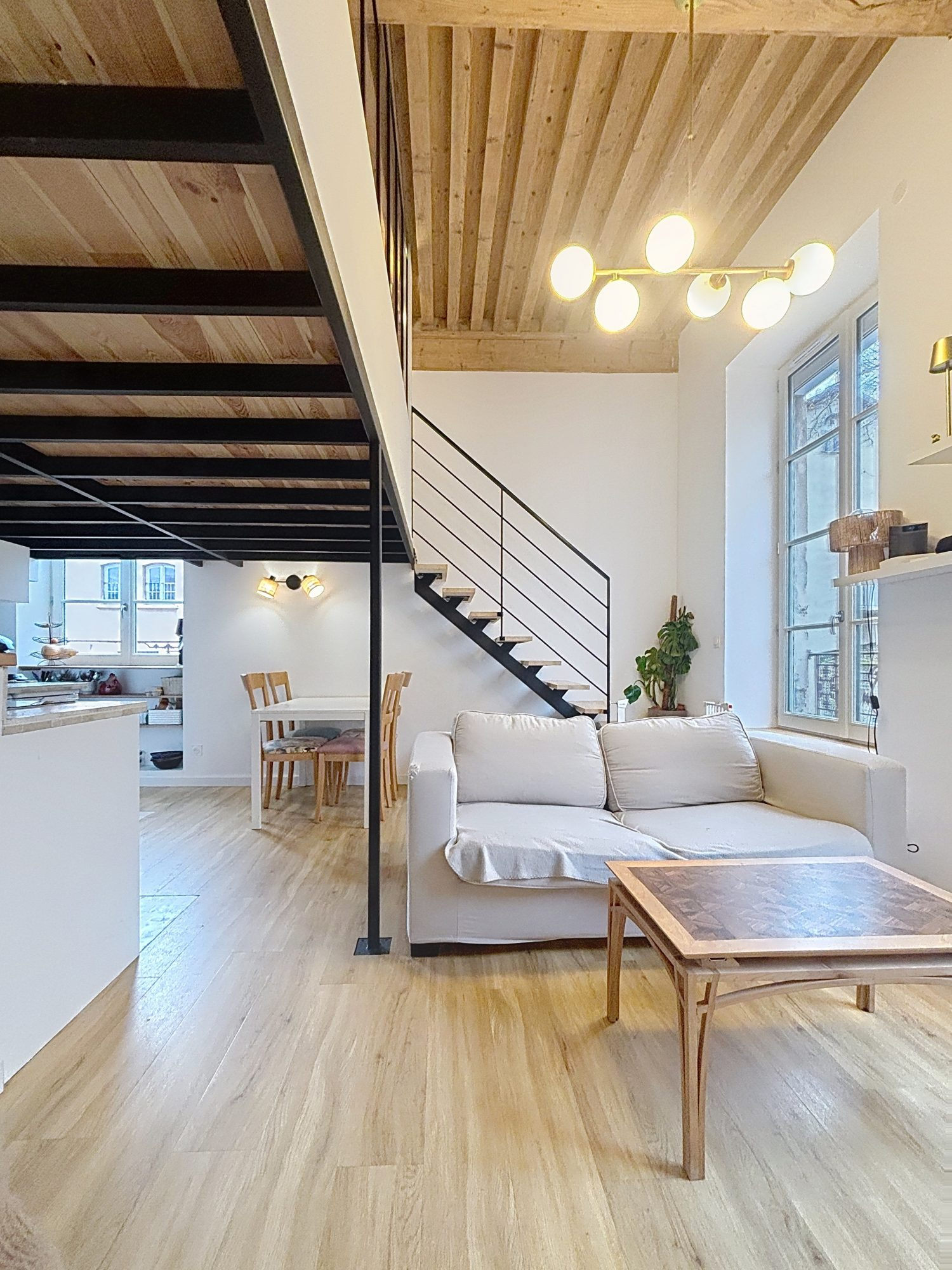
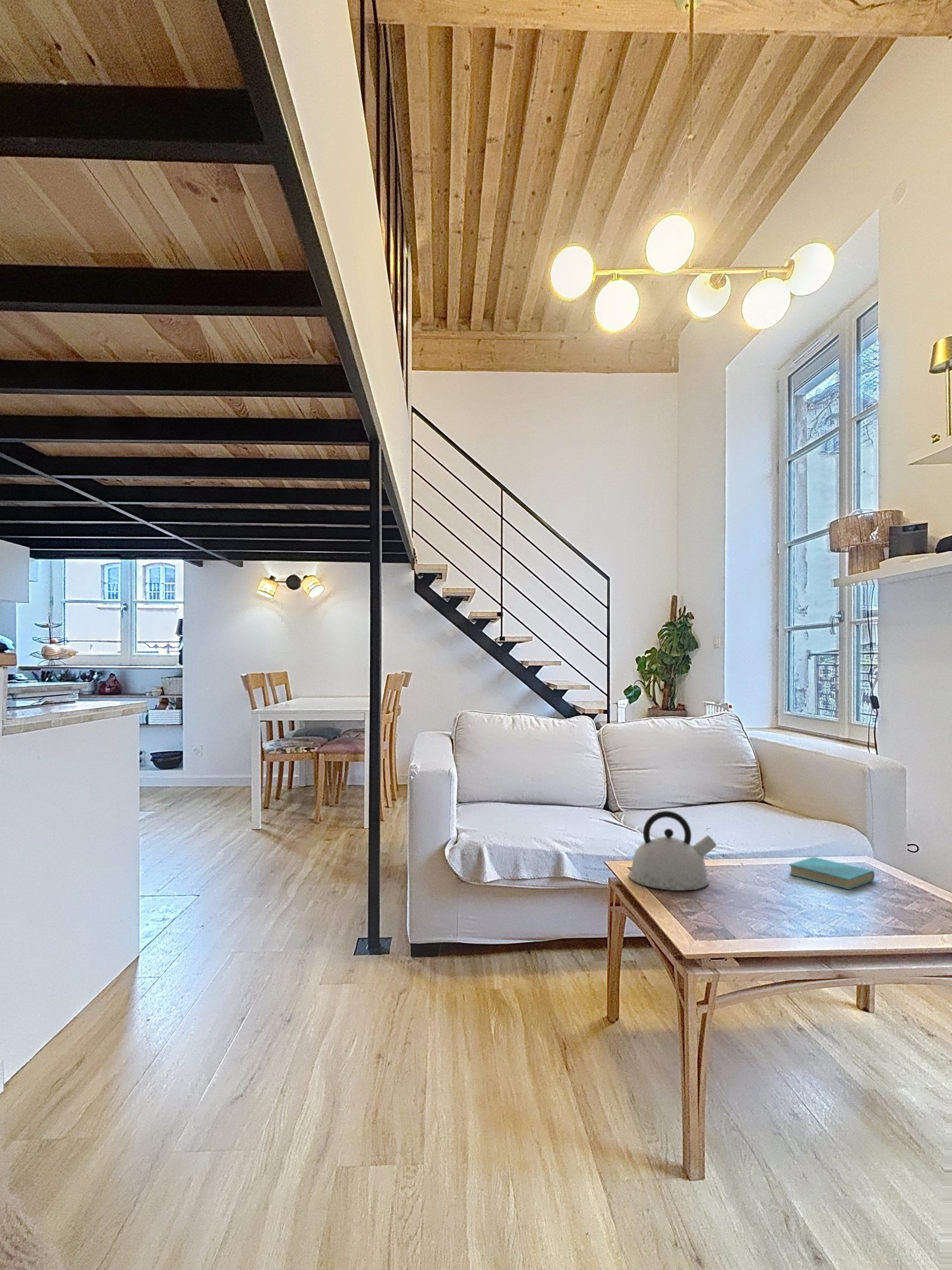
+ kettle [628,810,718,891]
+ book [788,856,875,890]
